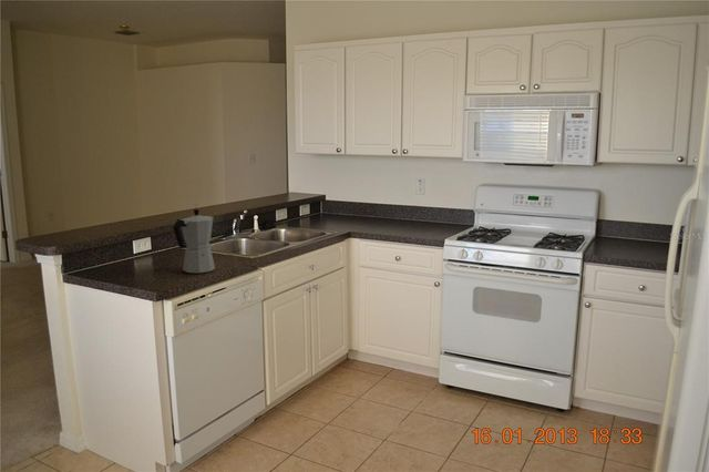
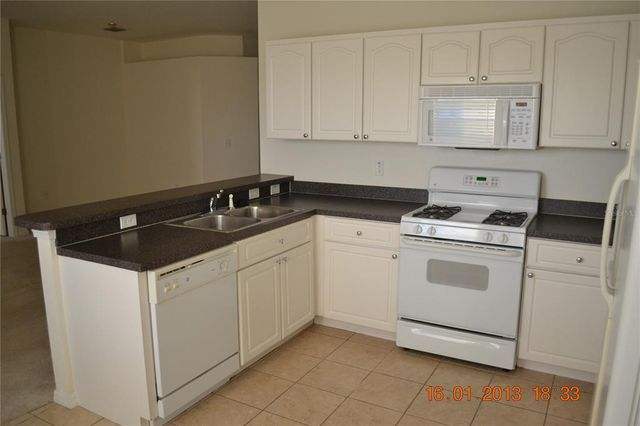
- moka pot [172,208,216,275]
